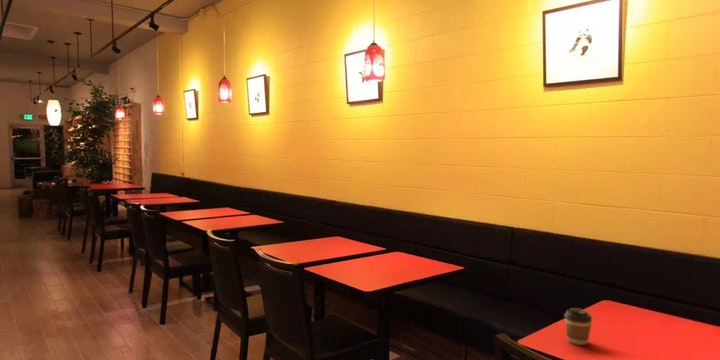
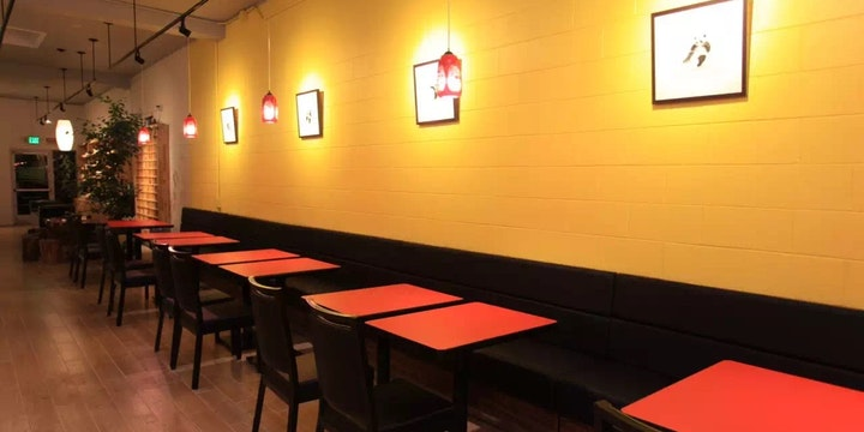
- coffee cup [563,307,593,346]
